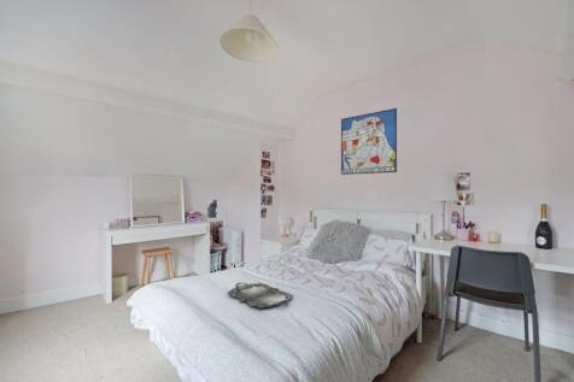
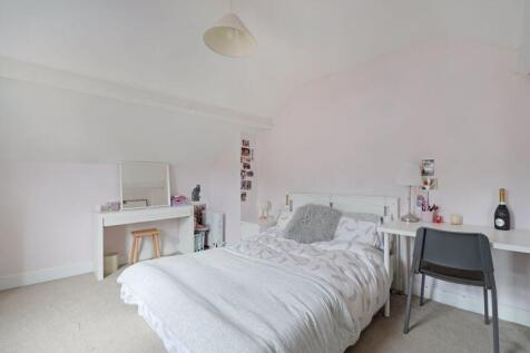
- wall art [340,107,398,176]
- serving tray [227,282,294,310]
